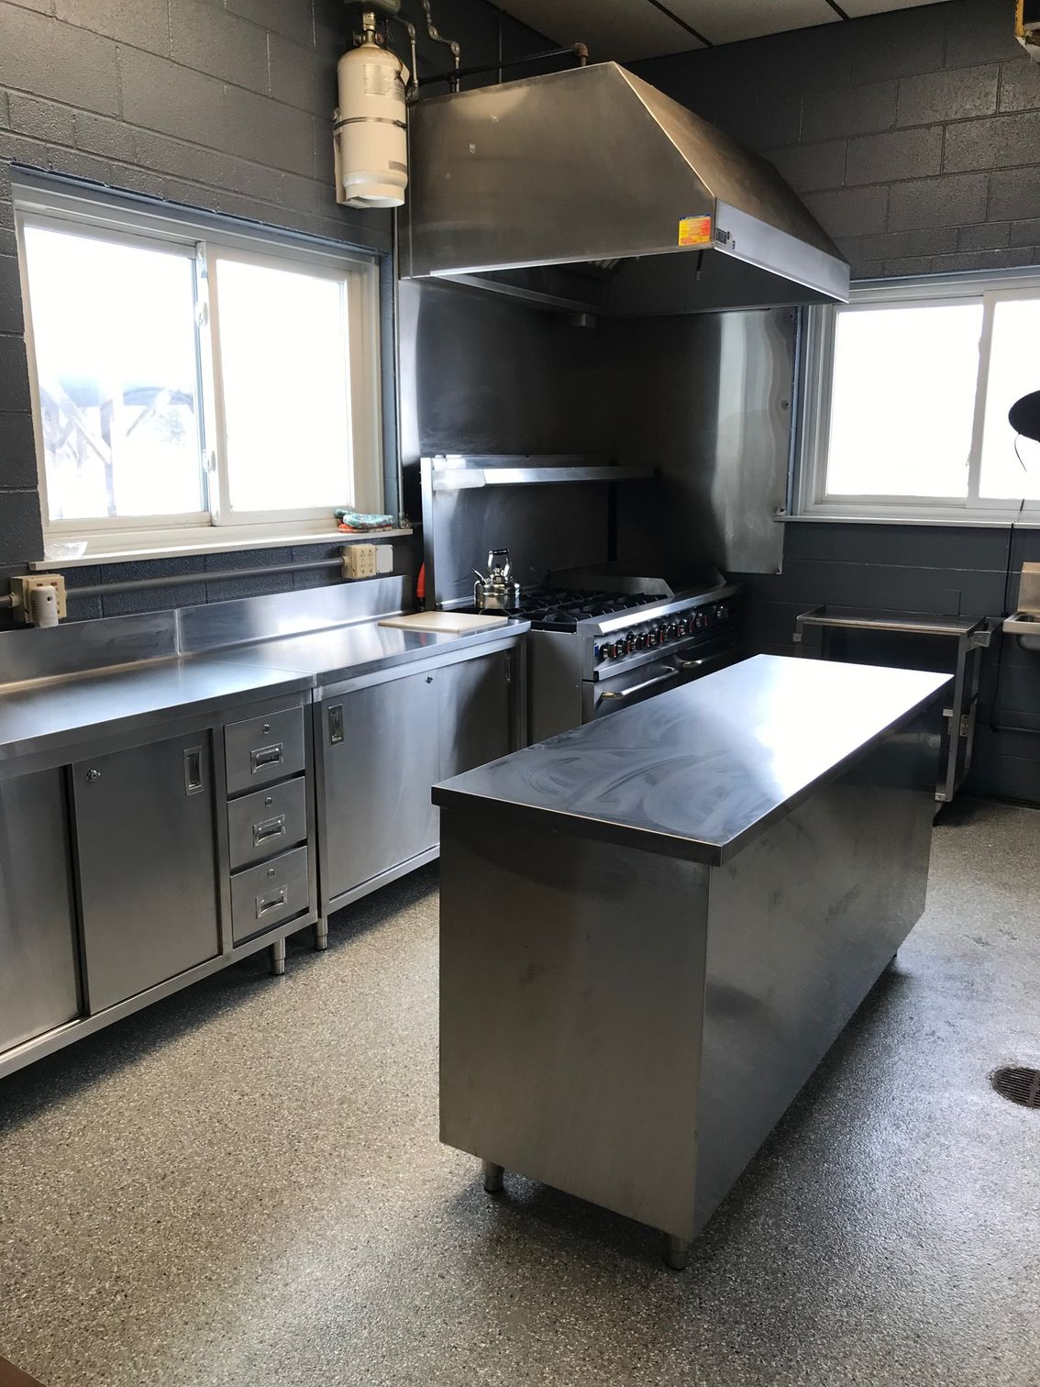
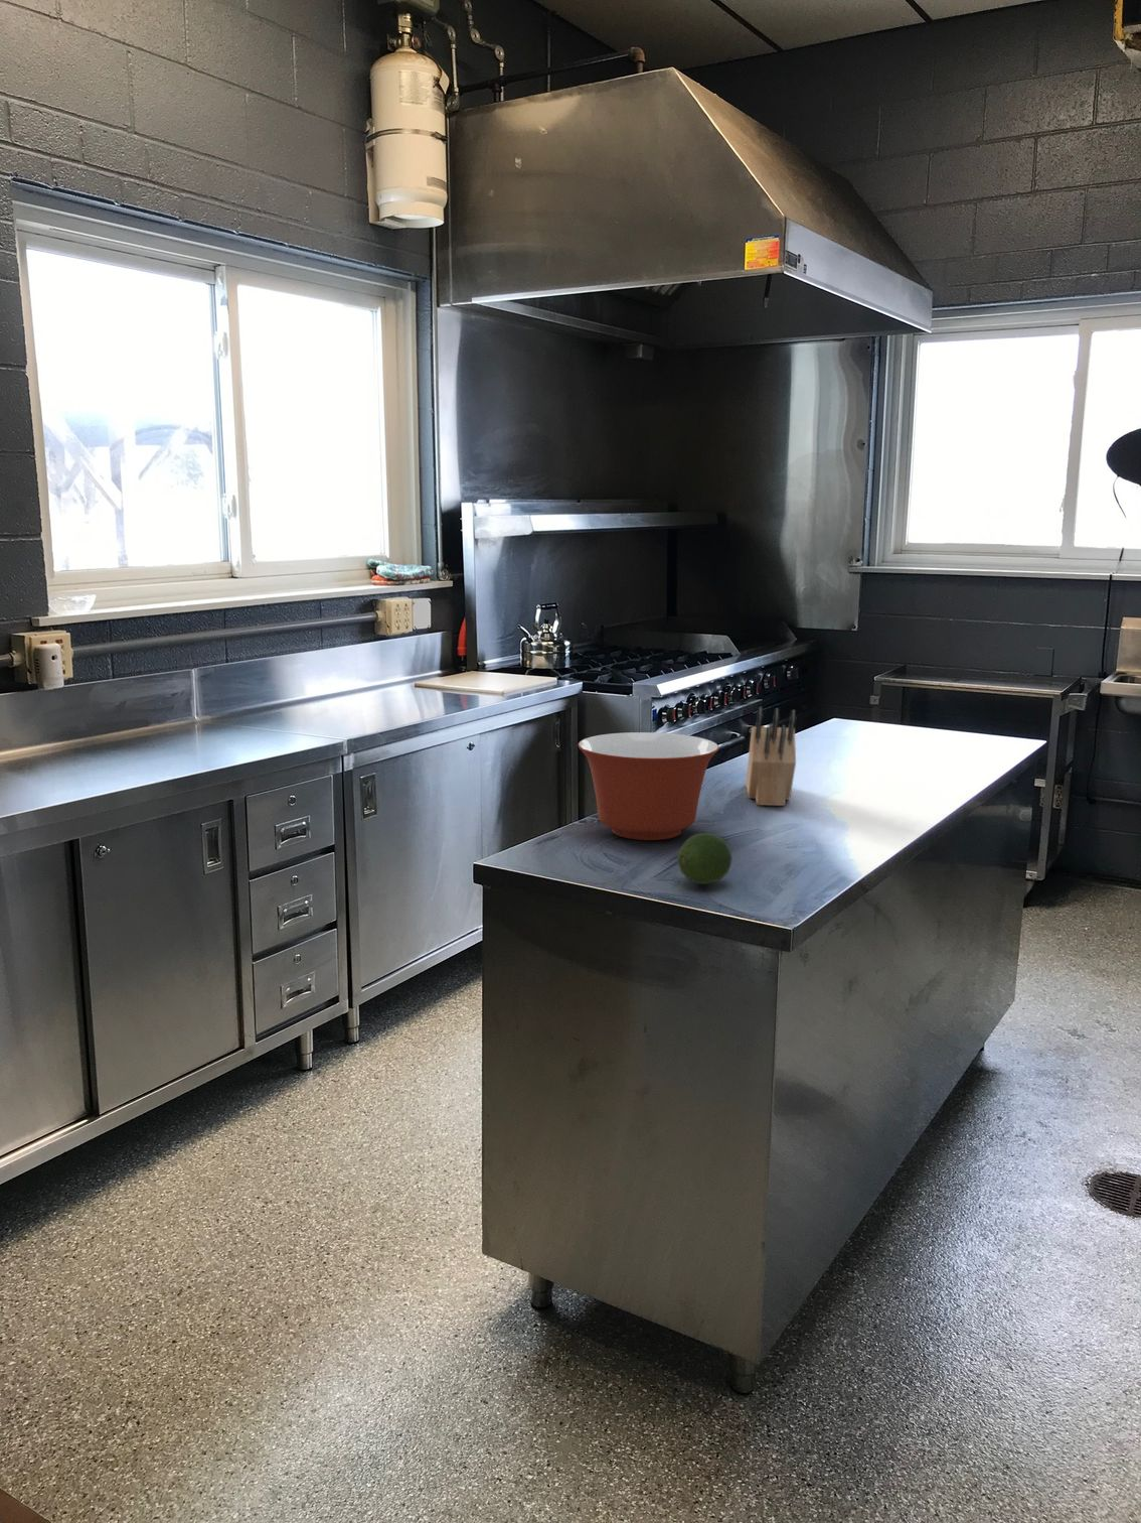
+ knife block [744,706,797,807]
+ fruit [676,832,734,885]
+ mixing bowl [578,732,720,841]
